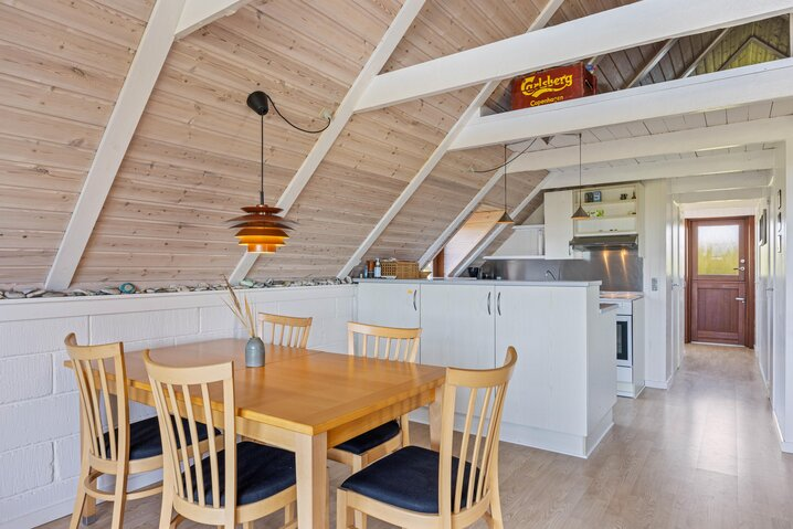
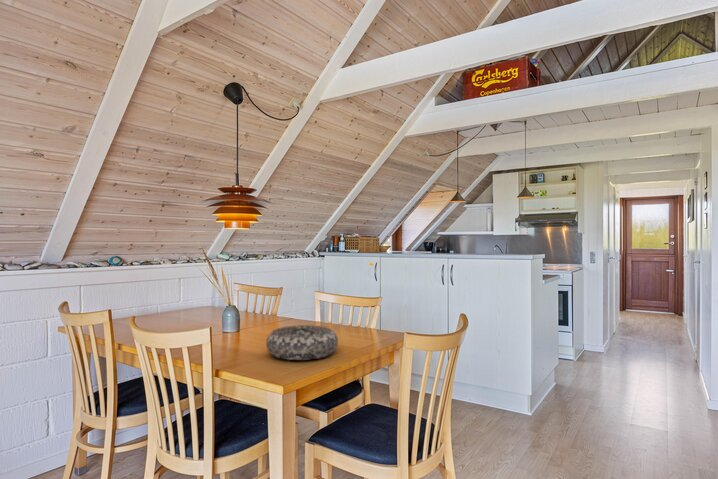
+ decorative bowl [265,324,339,361]
